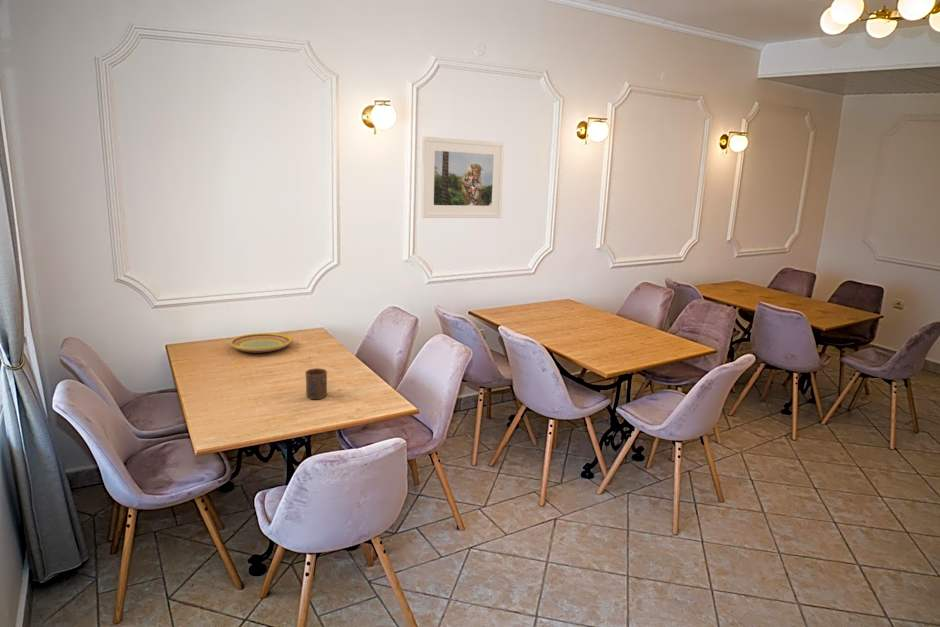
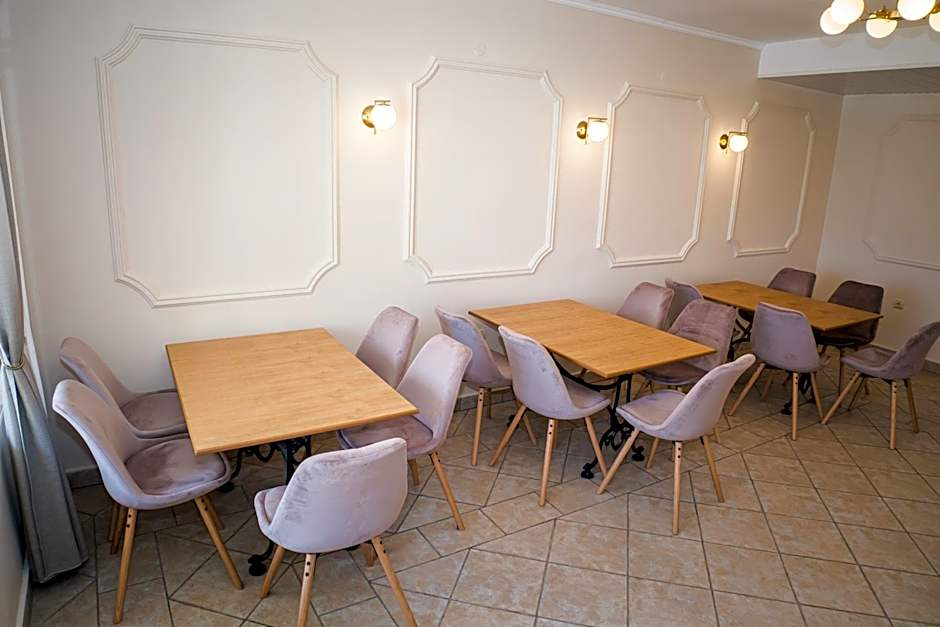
- plate [229,332,292,353]
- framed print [420,136,505,219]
- cup [304,367,328,400]
